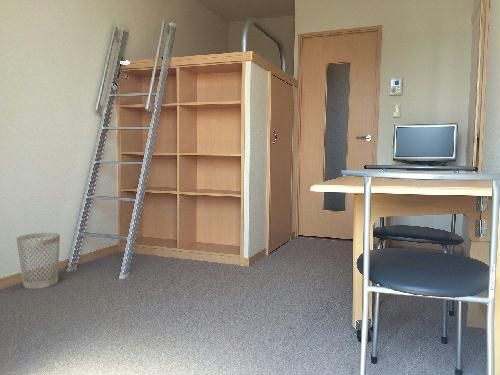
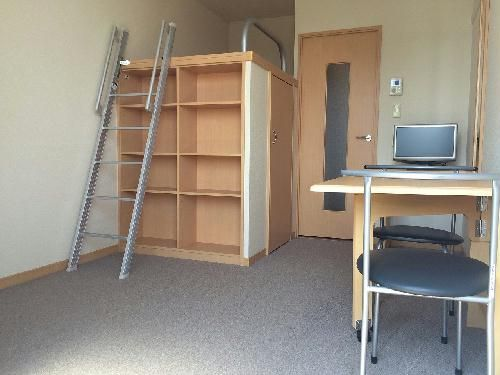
- wastebasket [16,232,61,290]
